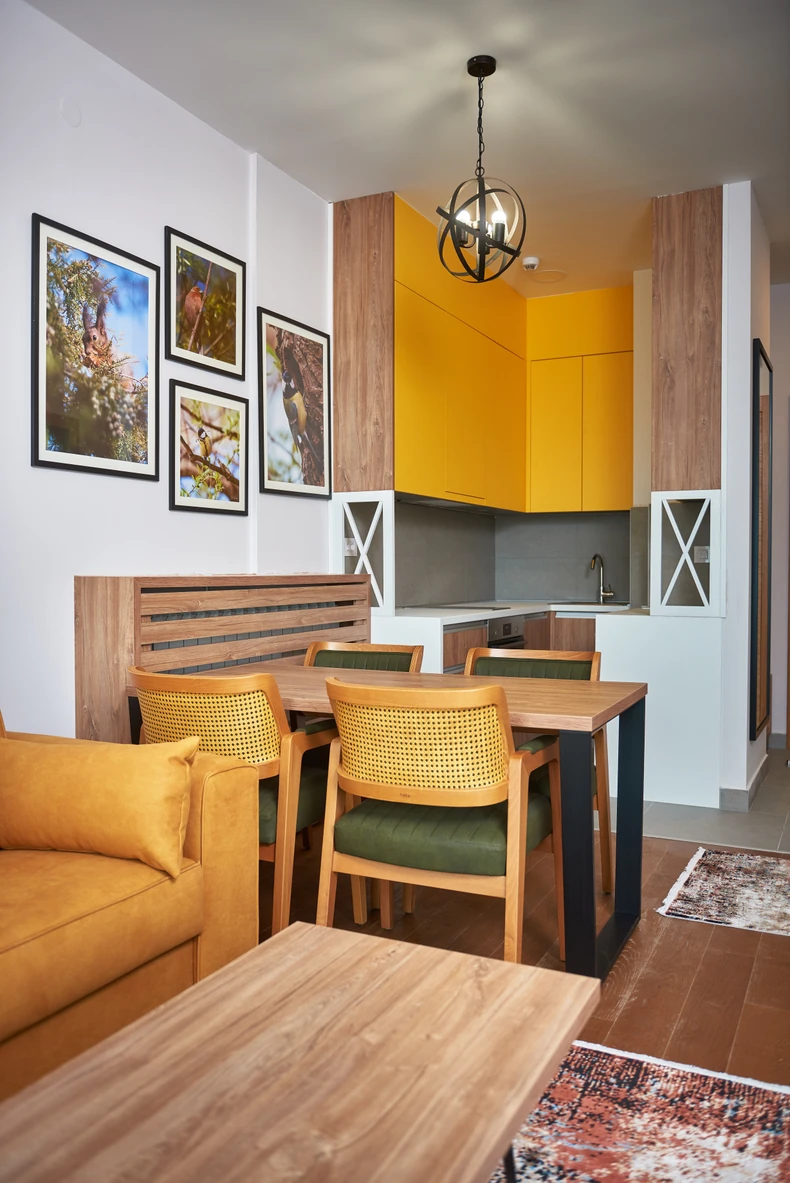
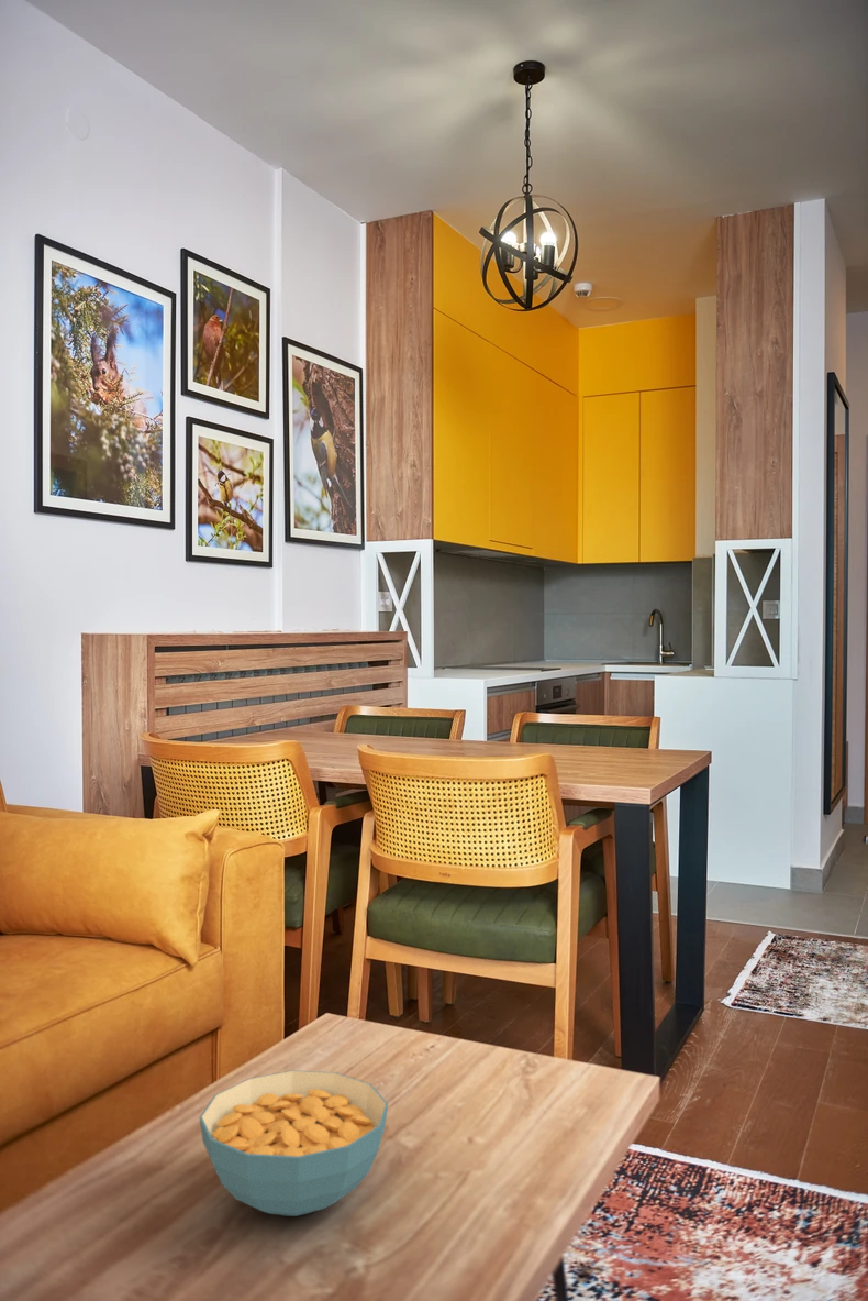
+ cereal bowl [199,1069,389,1217]
